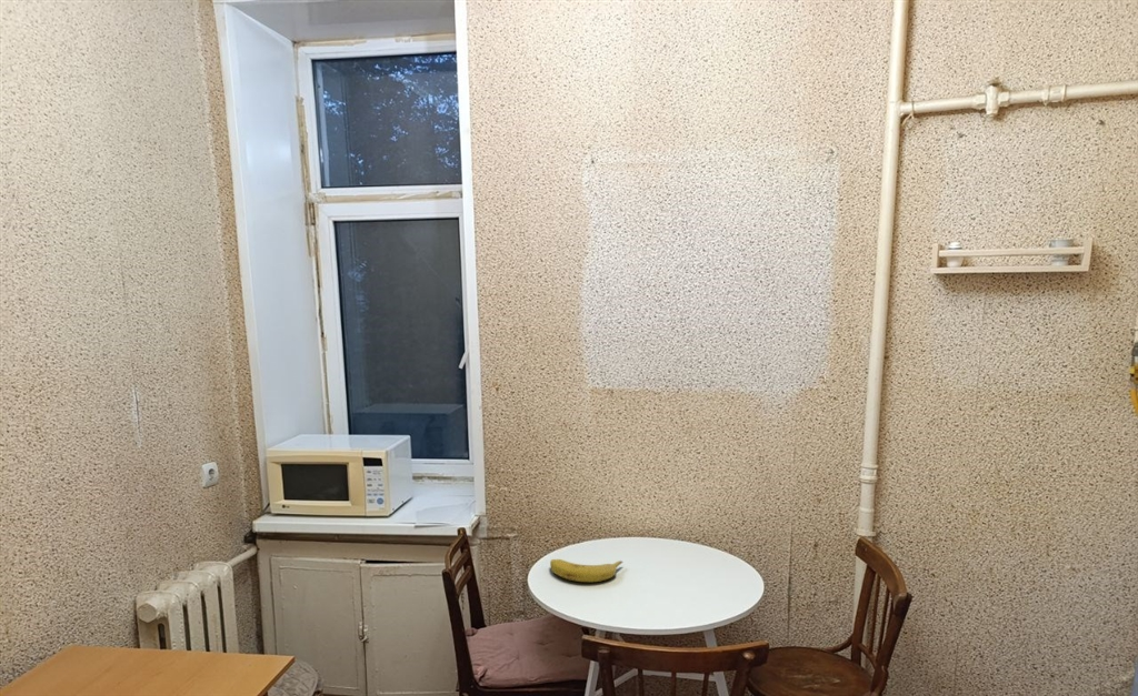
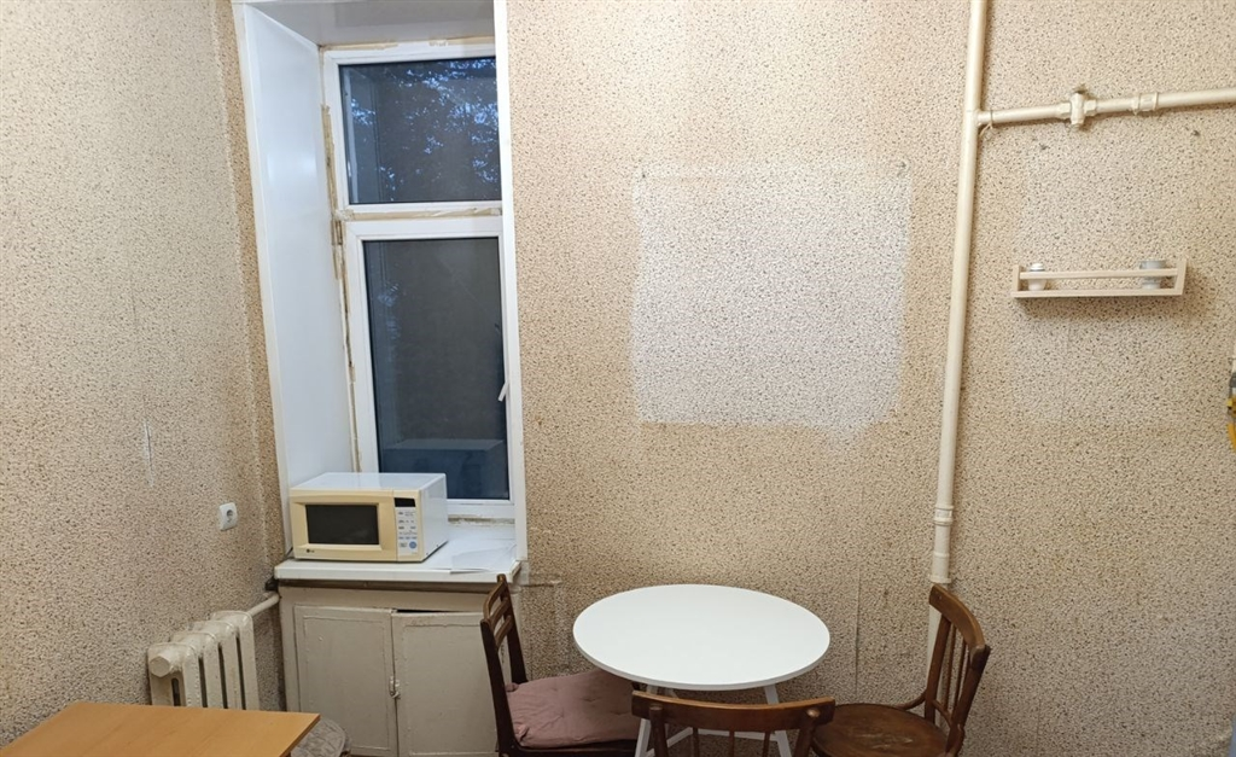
- fruit [549,558,623,583]
